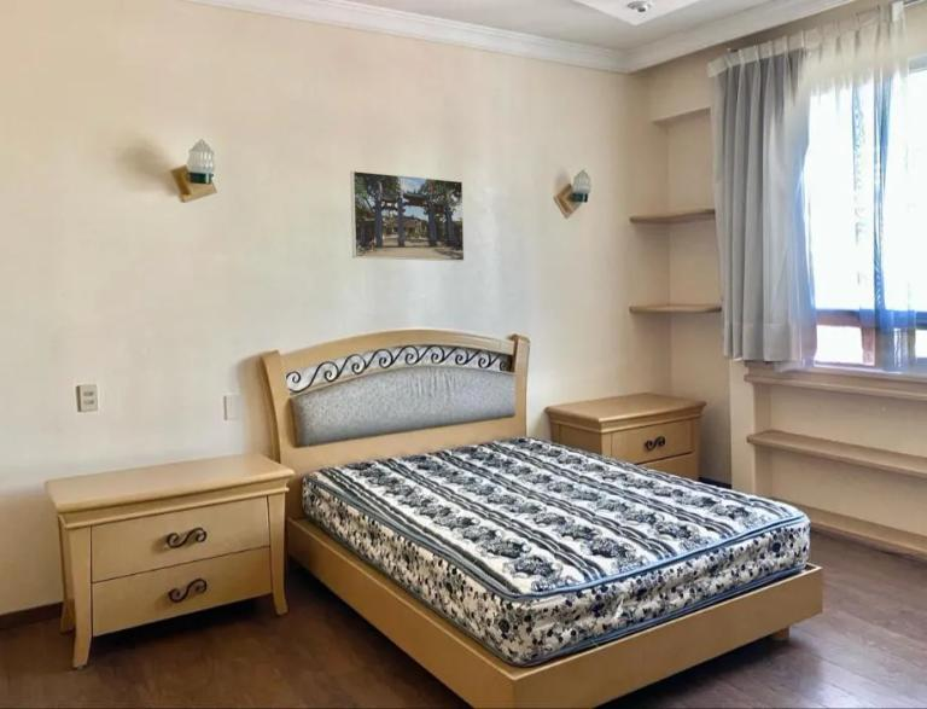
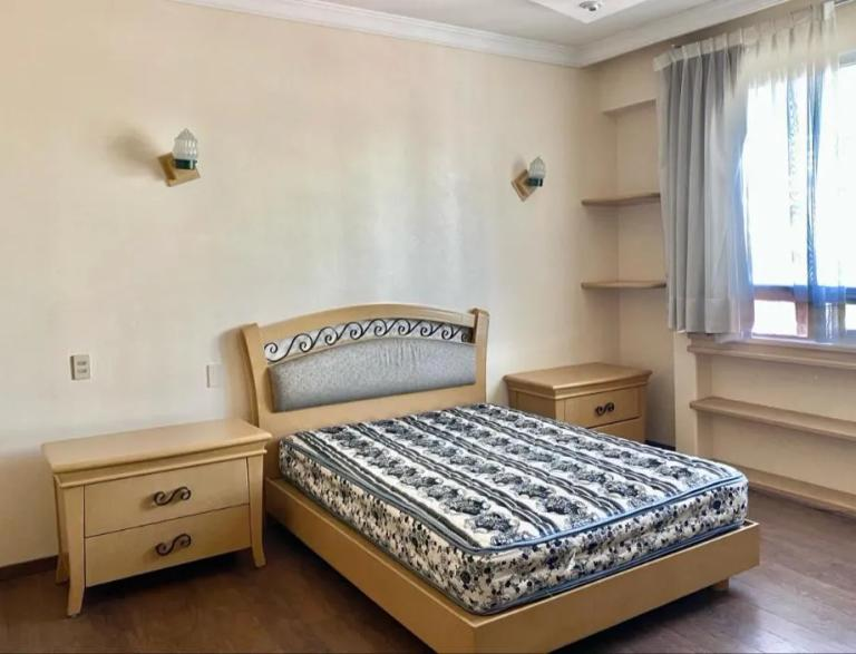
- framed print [349,169,466,262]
